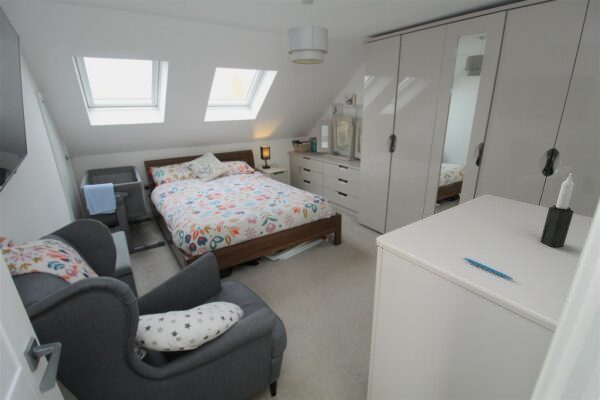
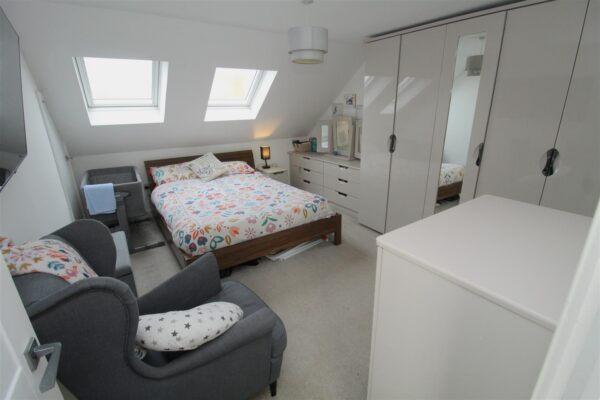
- candle [539,172,575,248]
- pen [463,257,514,280]
